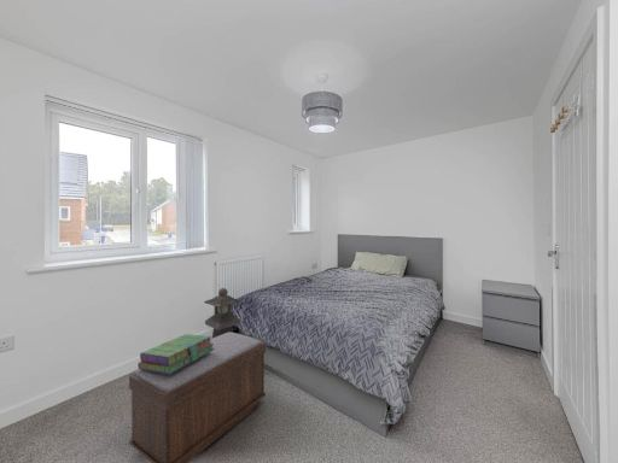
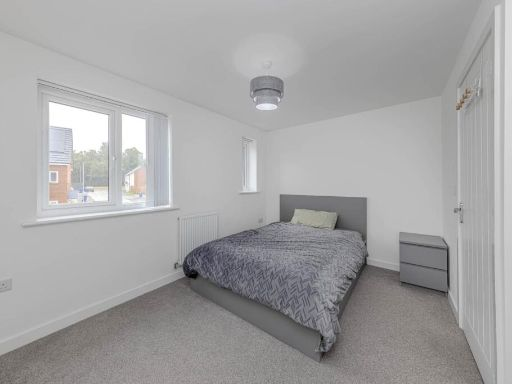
- stack of books [136,333,215,374]
- bench [128,332,267,463]
- lantern [203,287,243,339]
